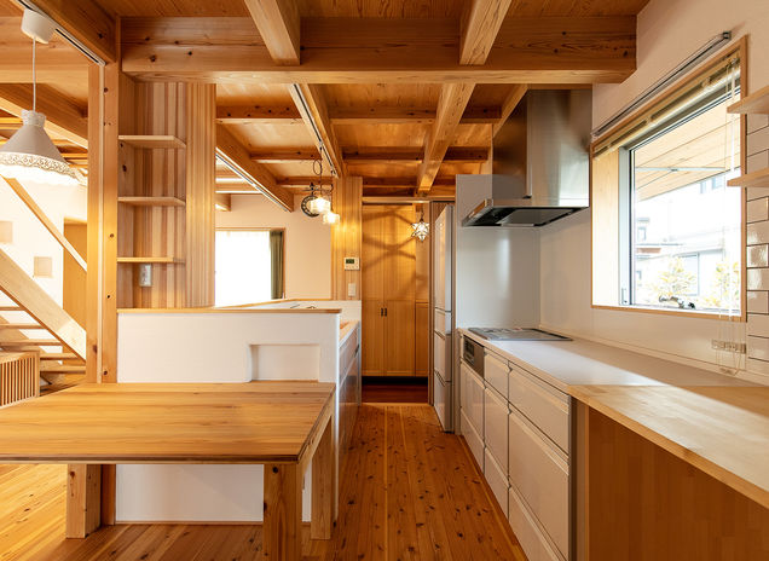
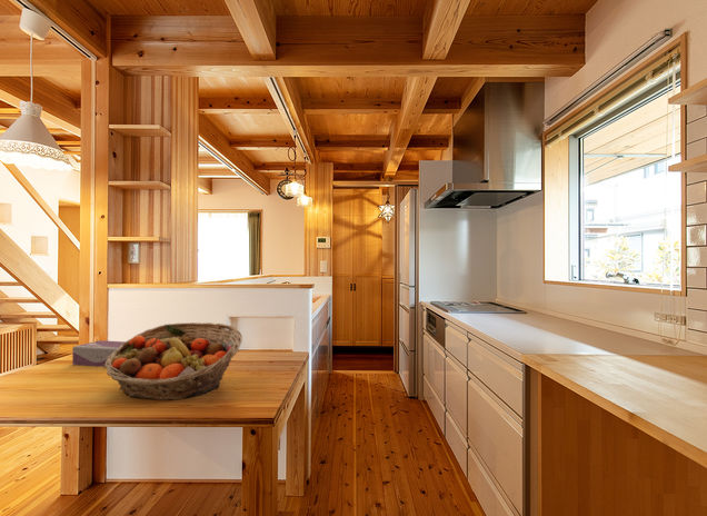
+ tissue box [71,339,126,368]
+ fruit basket [104,321,243,401]
